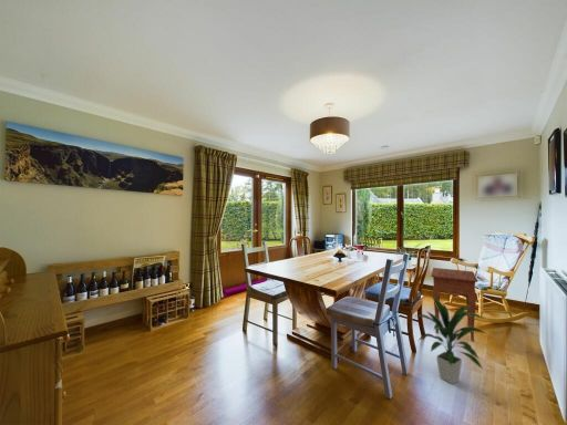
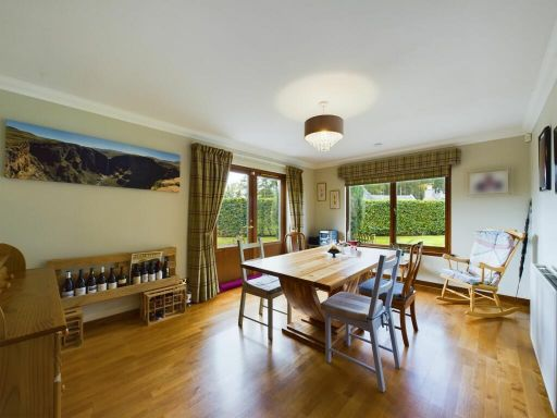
- indoor plant [415,294,487,385]
- side table [430,267,478,342]
